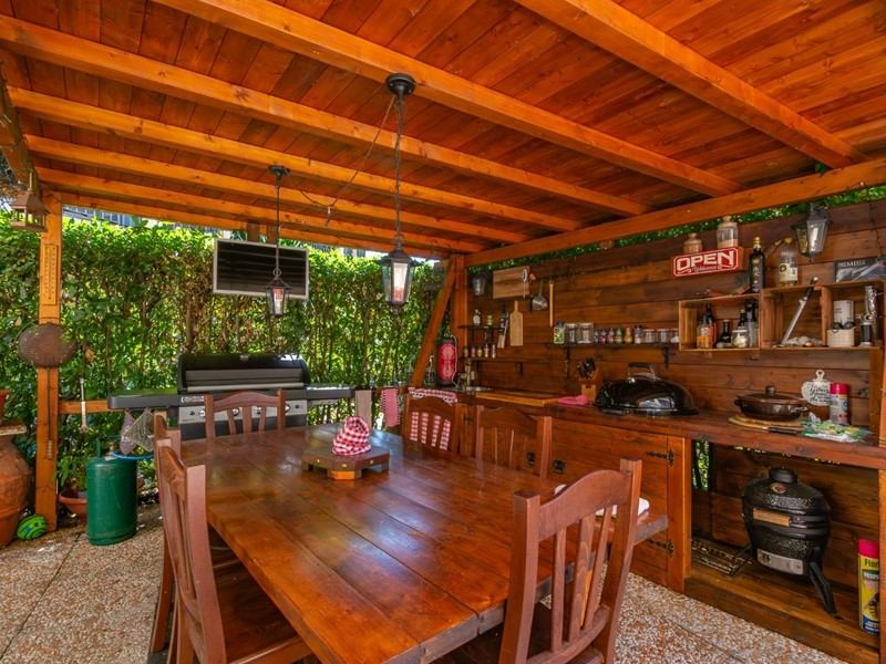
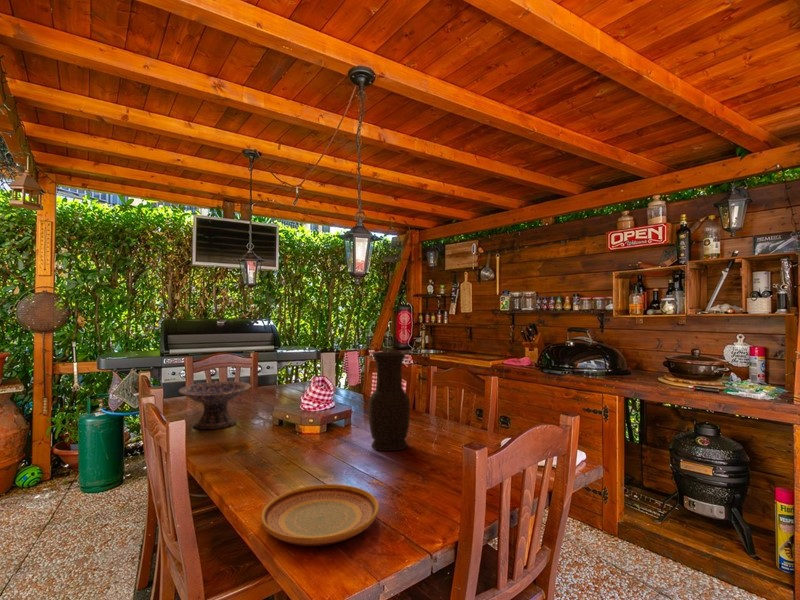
+ vase [368,350,411,452]
+ decorative bowl [177,380,252,430]
+ plate [260,483,380,547]
